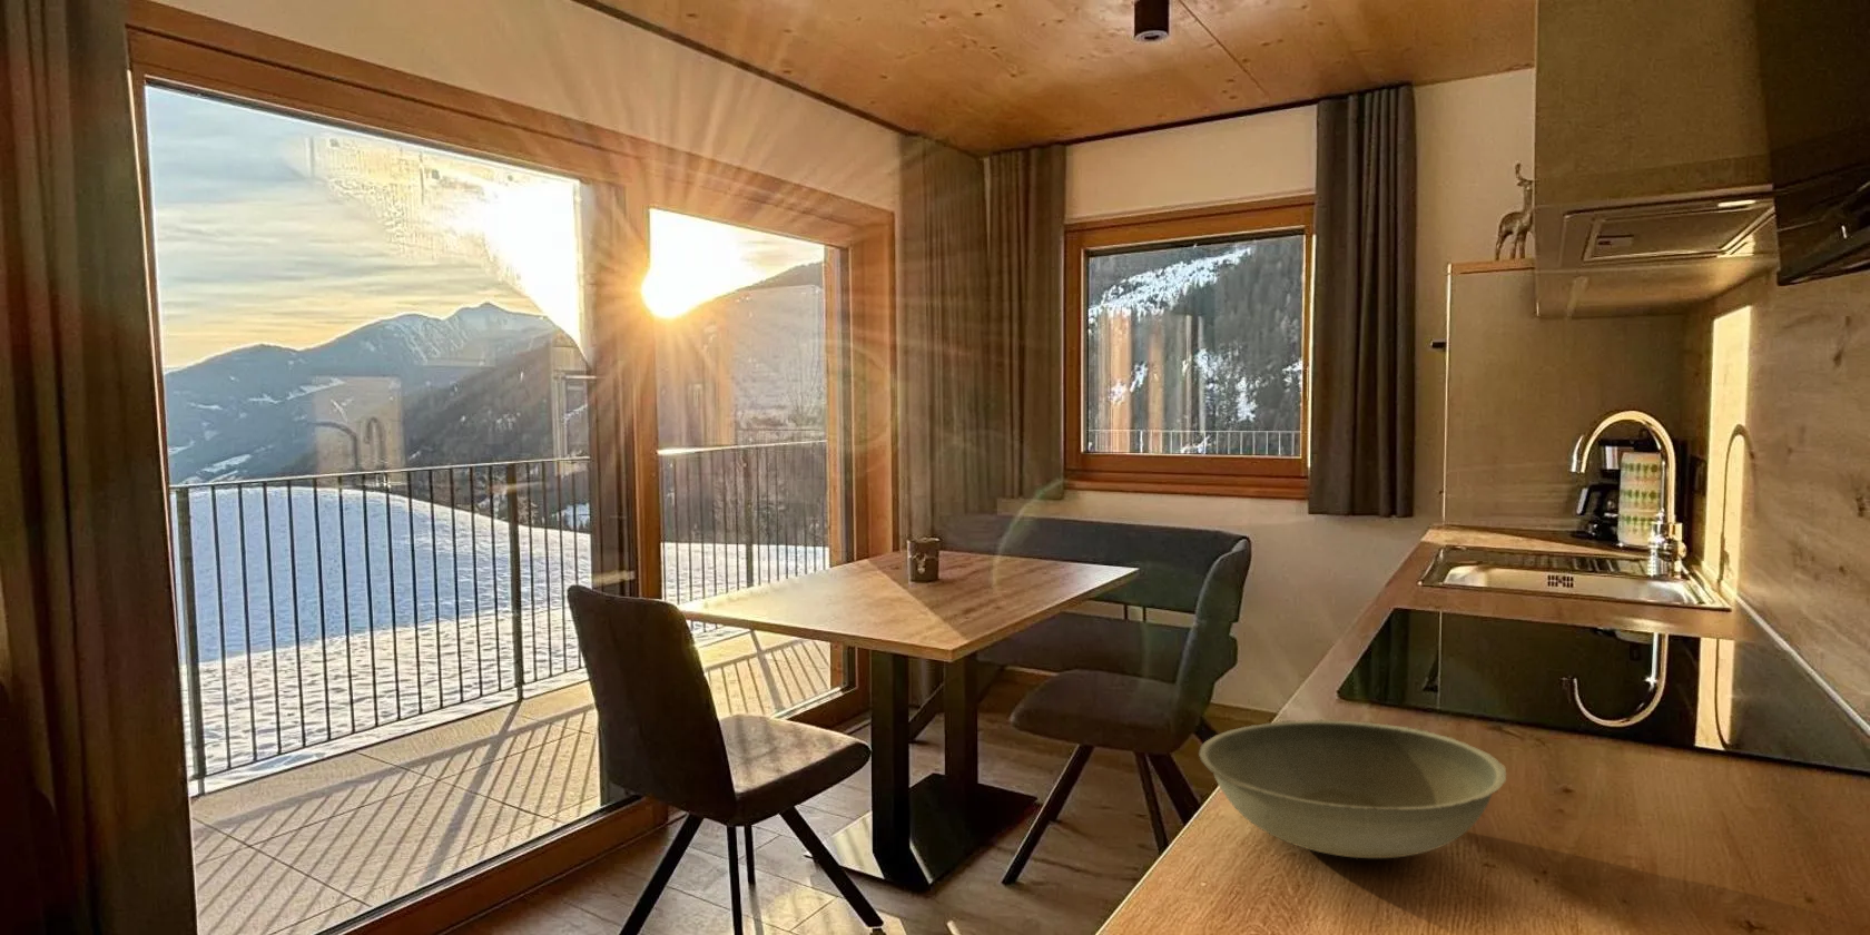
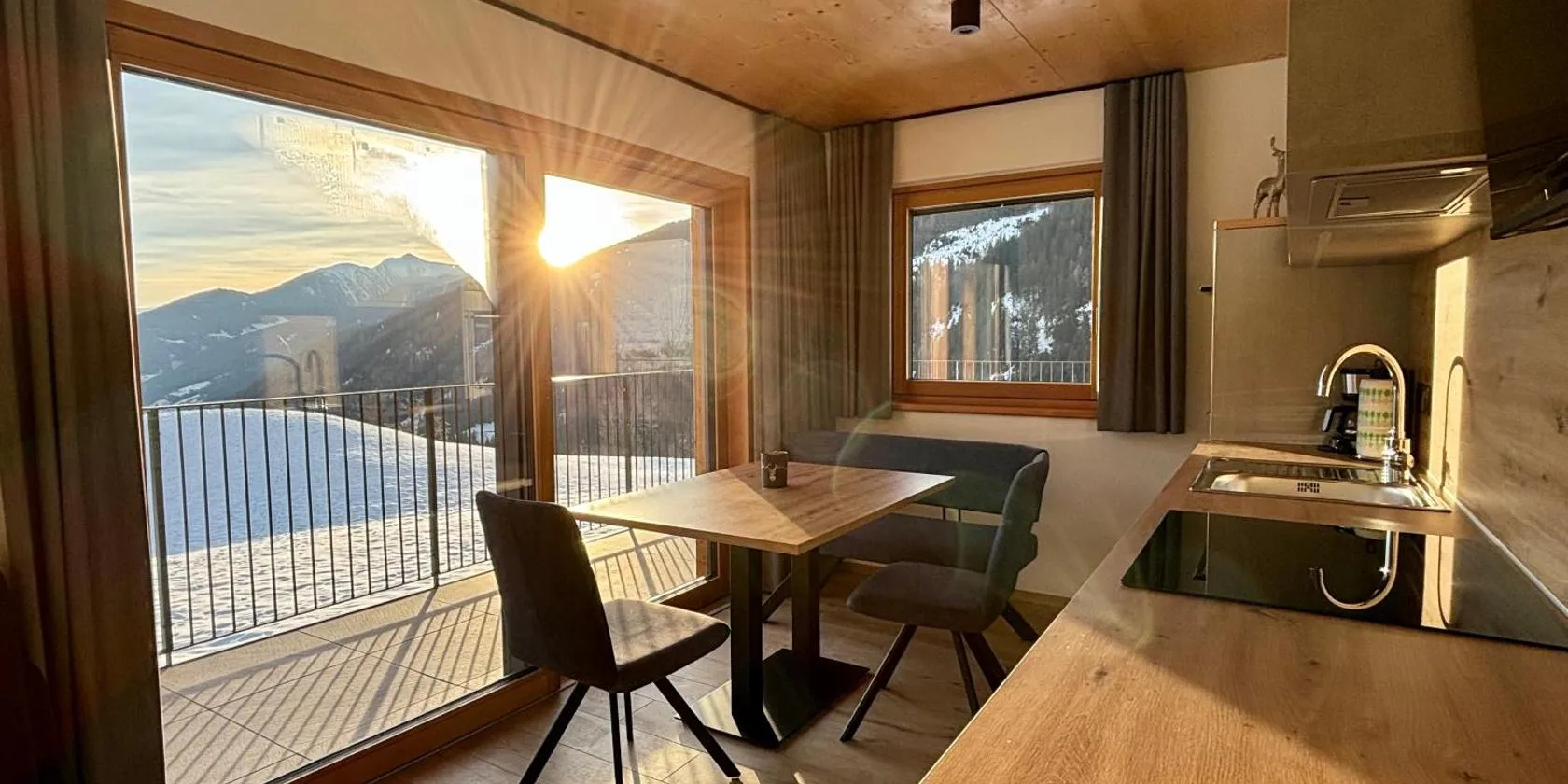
- bowl [1197,718,1507,860]
